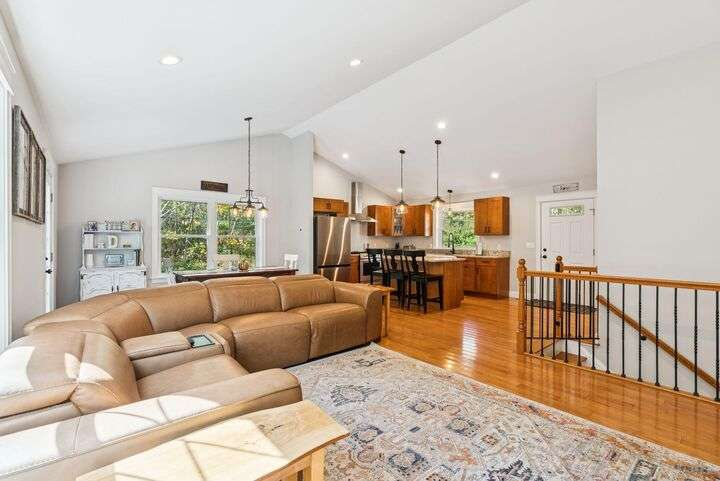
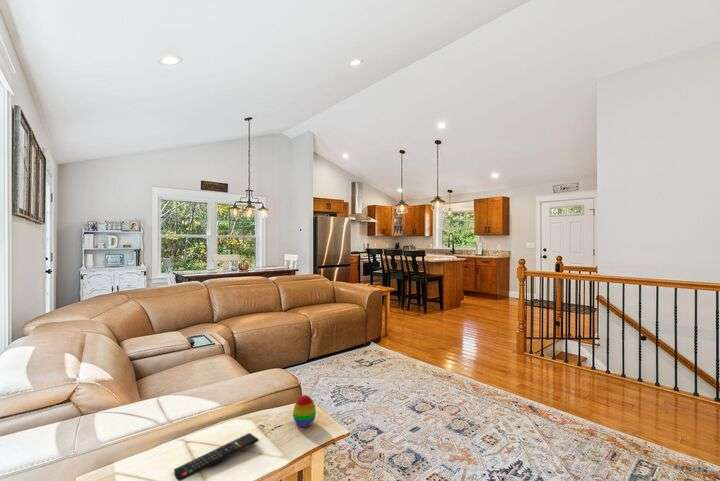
+ remote control [173,432,260,481]
+ decorative egg [292,394,317,428]
